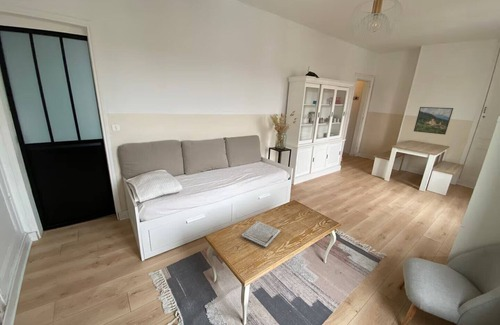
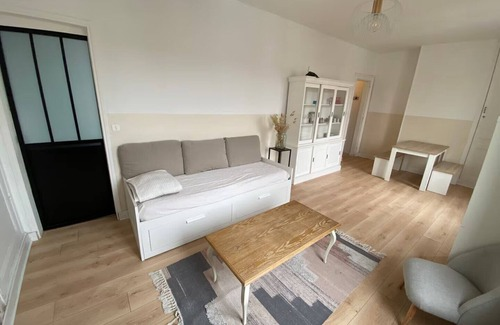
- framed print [413,106,454,136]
- book [241,220,281,248]
